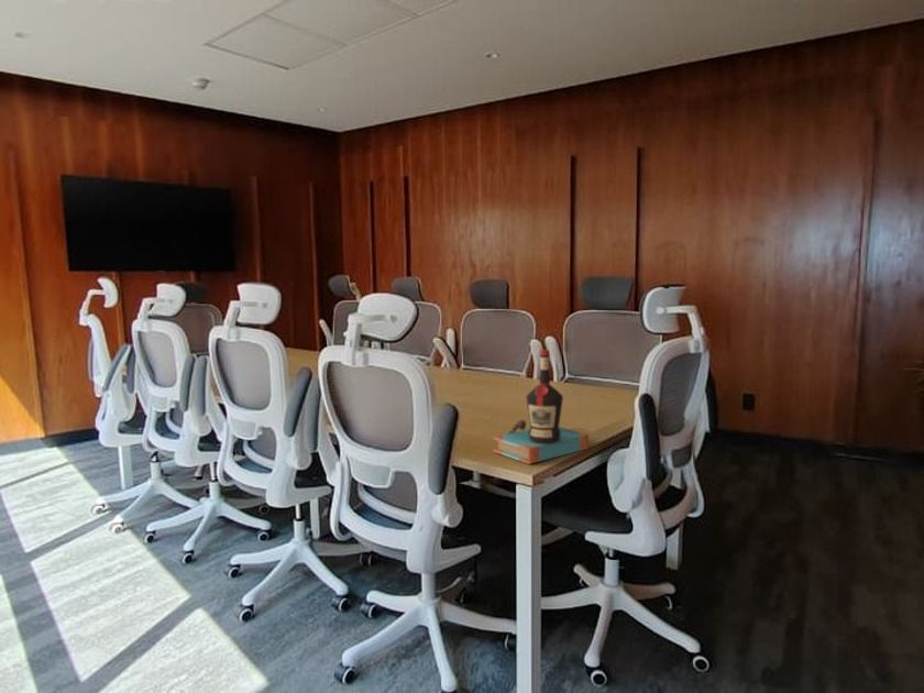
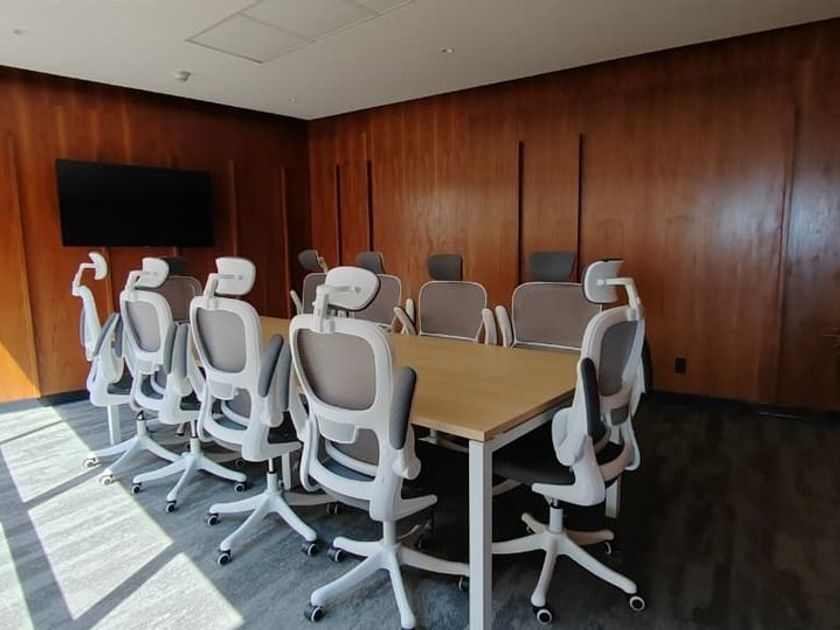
- bottle [492,349,590,465]
